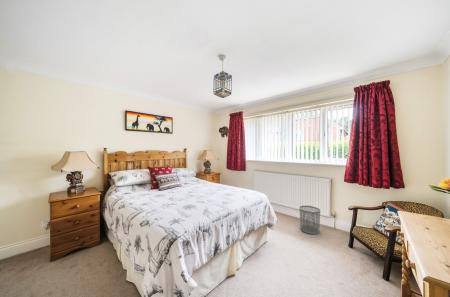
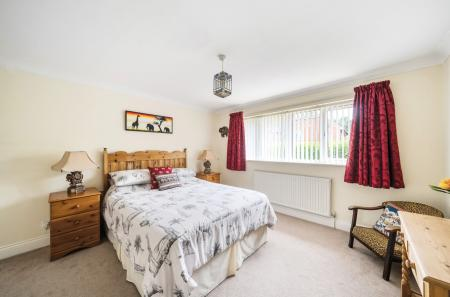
- waste bin [299,205,321,235]
